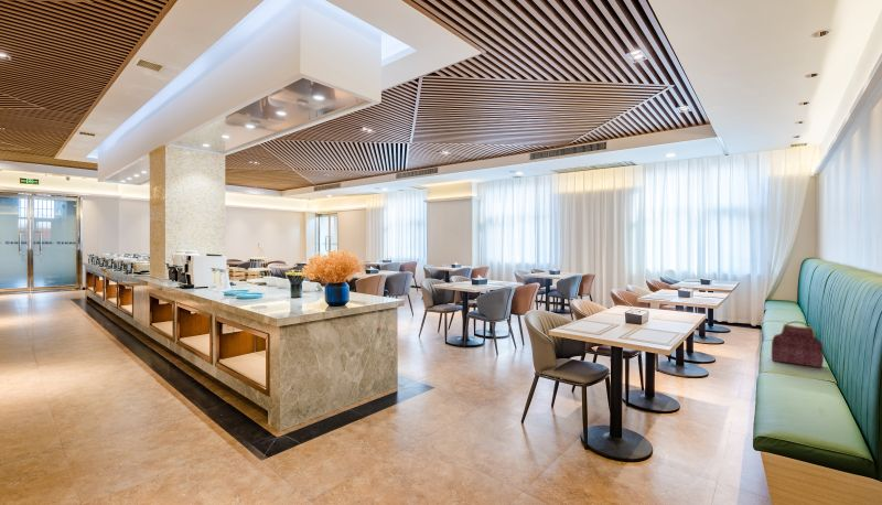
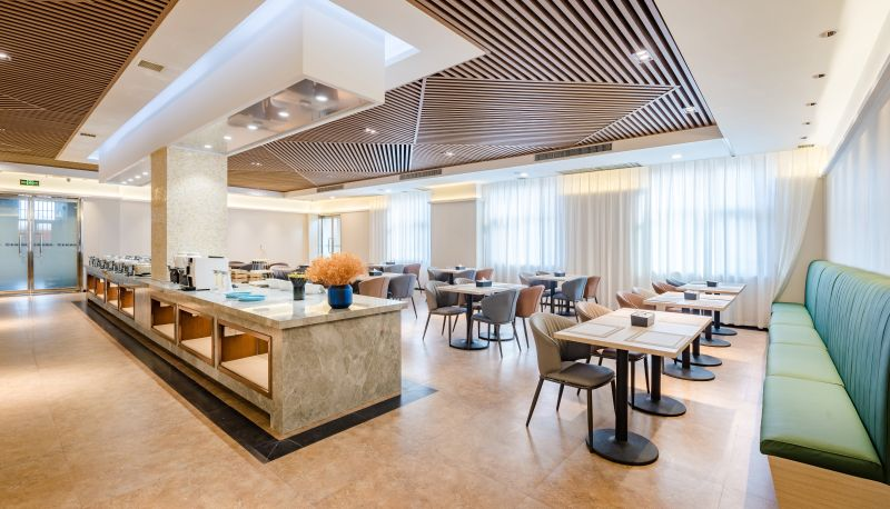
- handbag [771,321,825,369]
